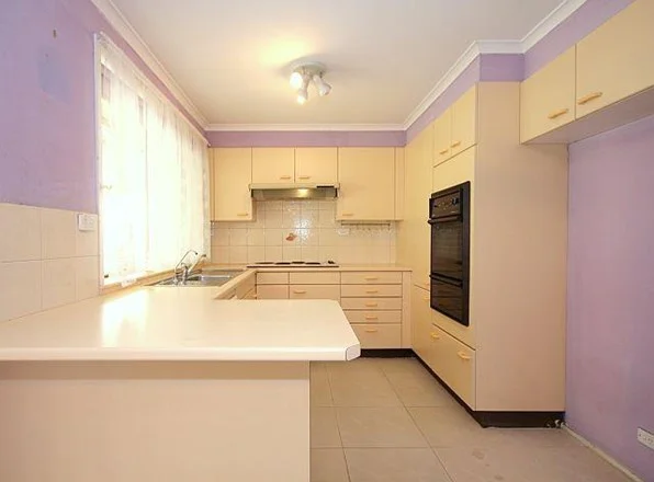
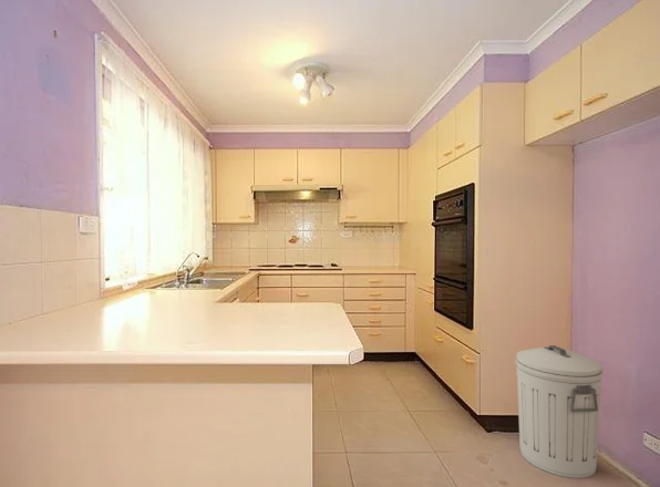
+ trash can [514,344,604,479]
